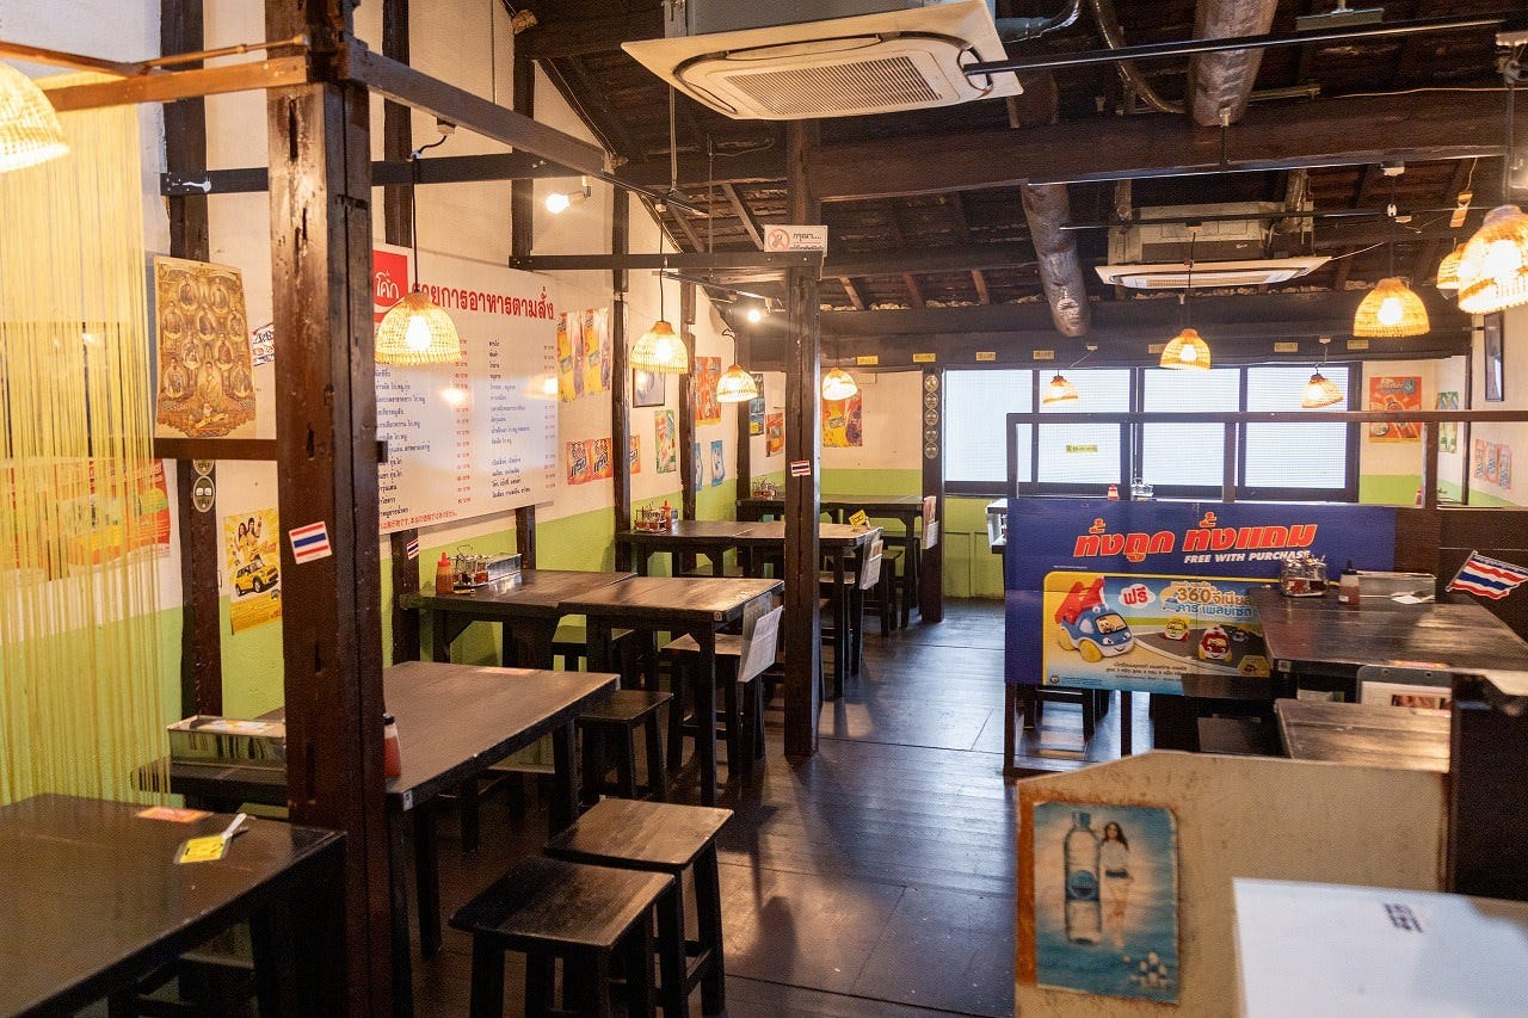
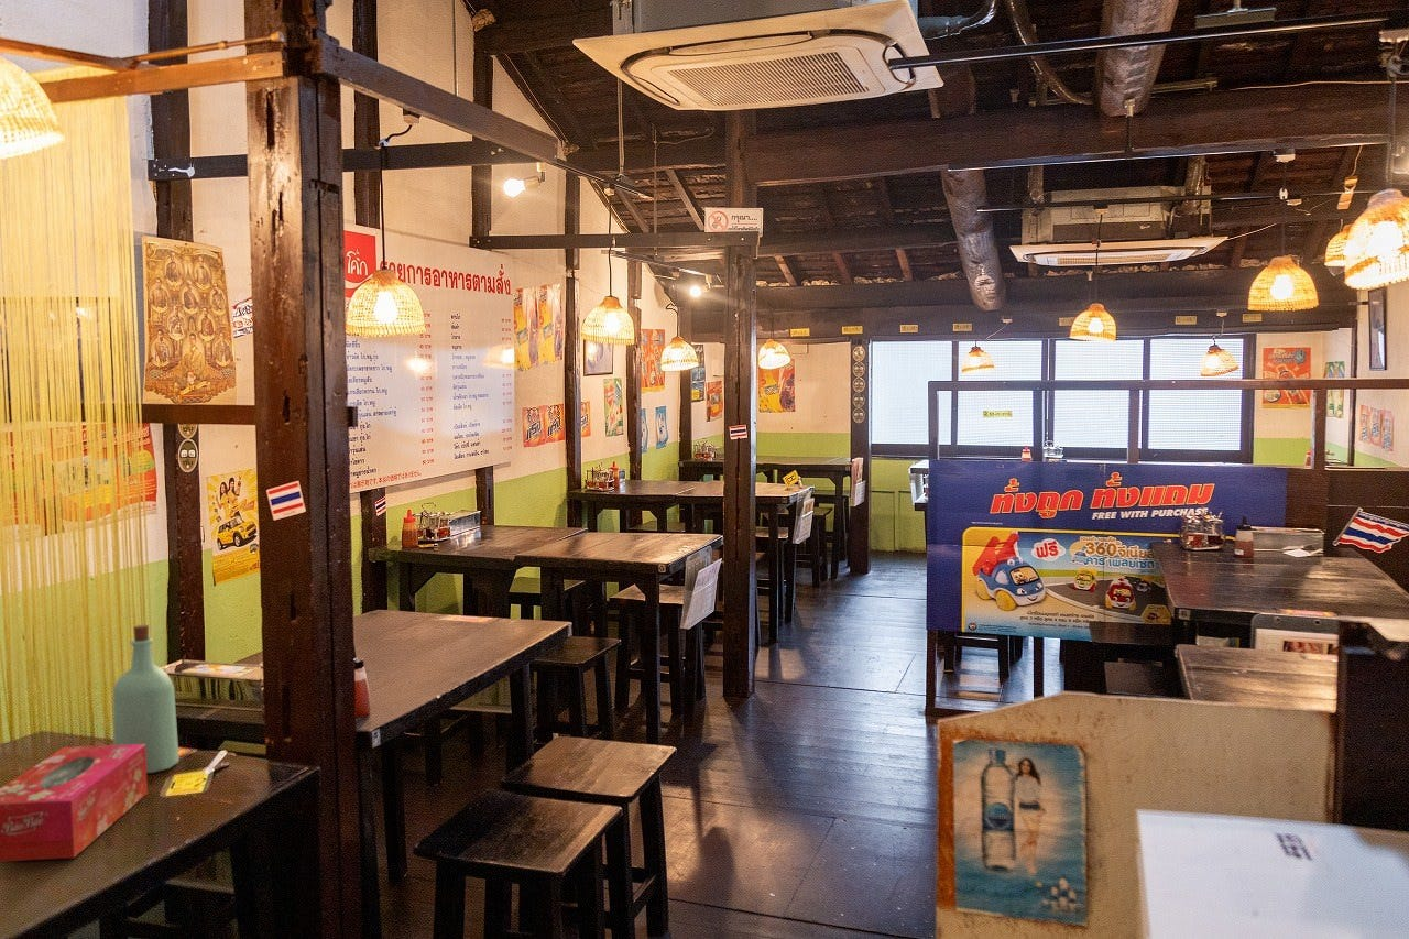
+ tissue box [0,744,149,863]
+ bottle [112,624,181,774]
